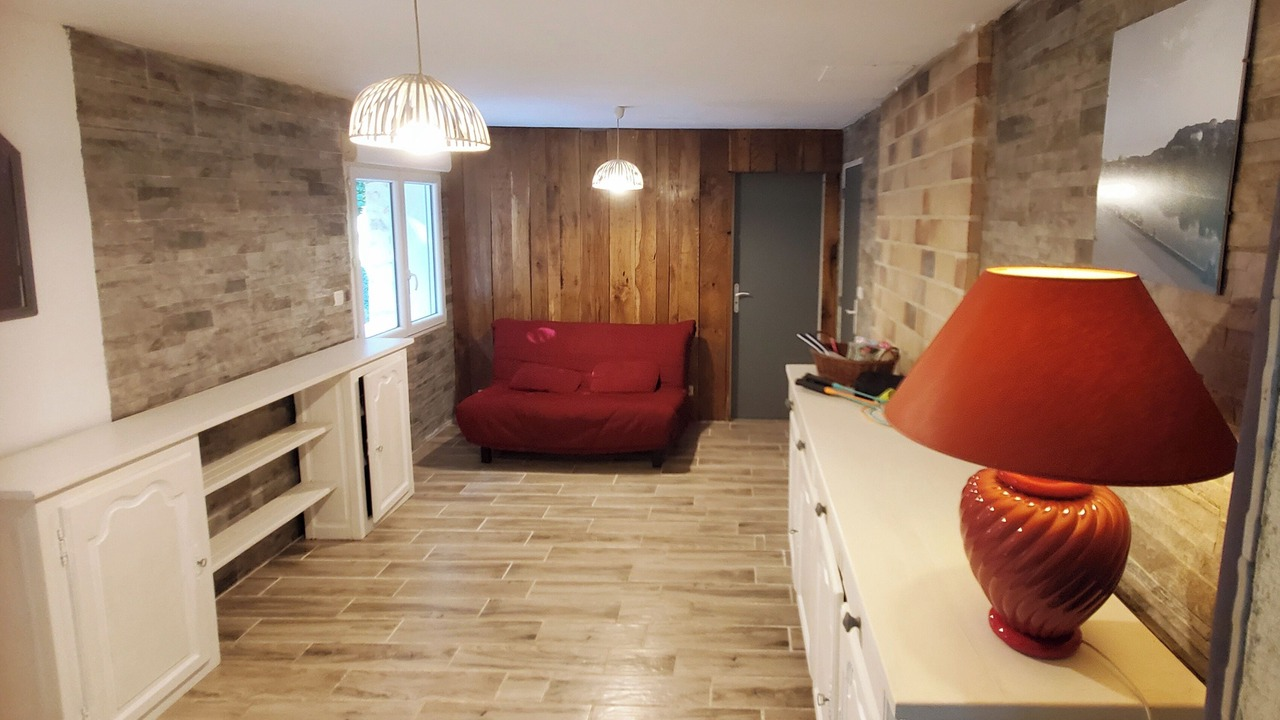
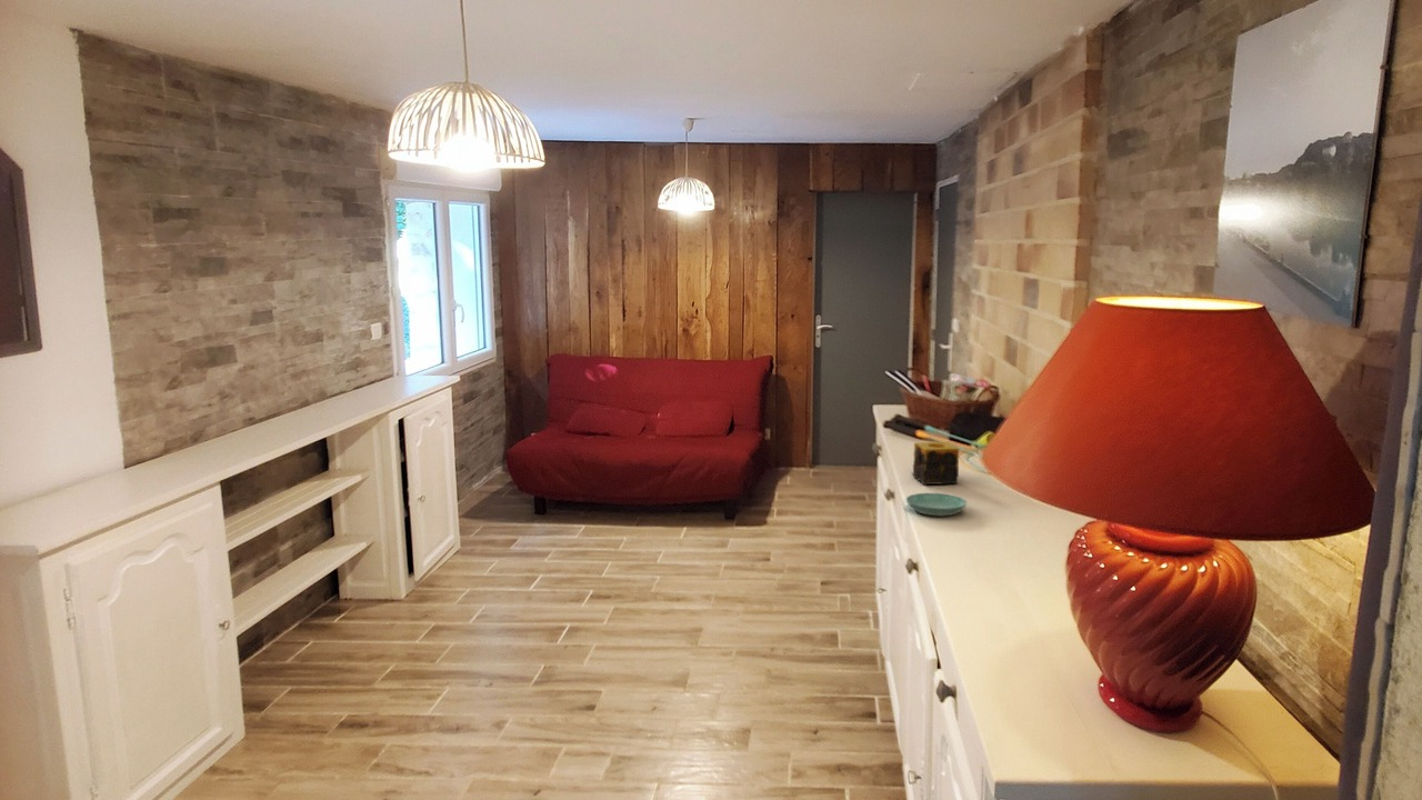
+ candle [912,441,960,486]
+ saucer [905,492,968,517]
